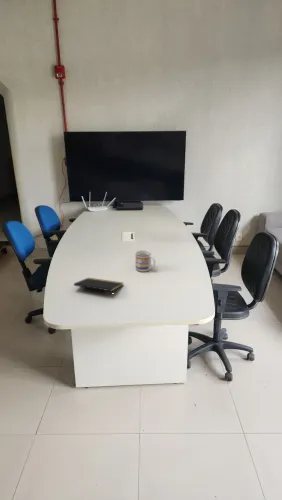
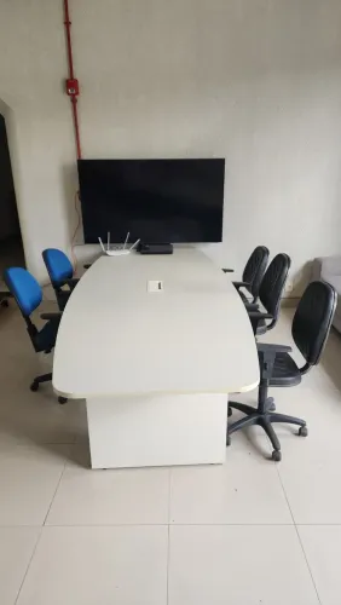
- notepad [73,277,124,298]
- mug [134,249,156,273]
